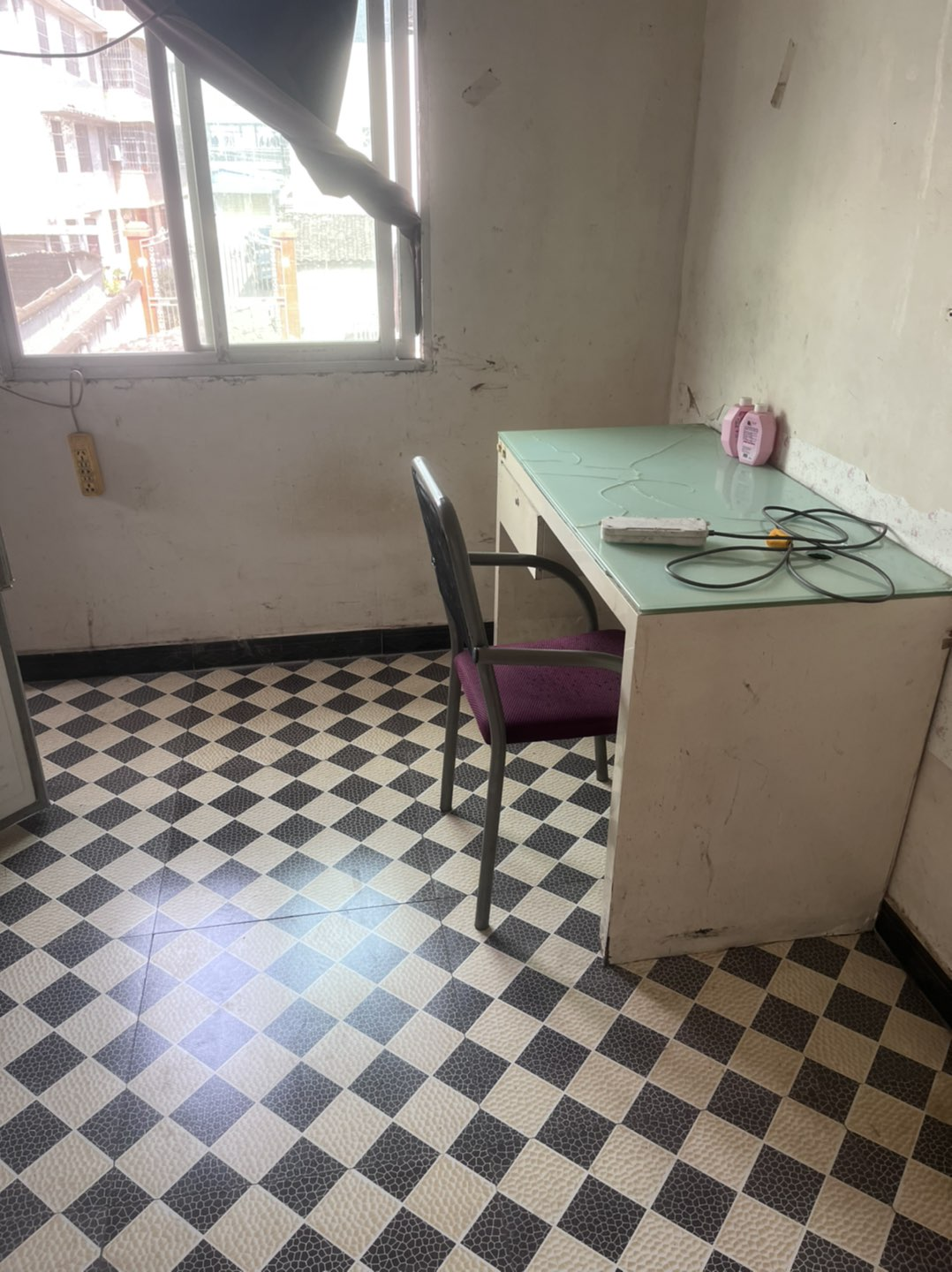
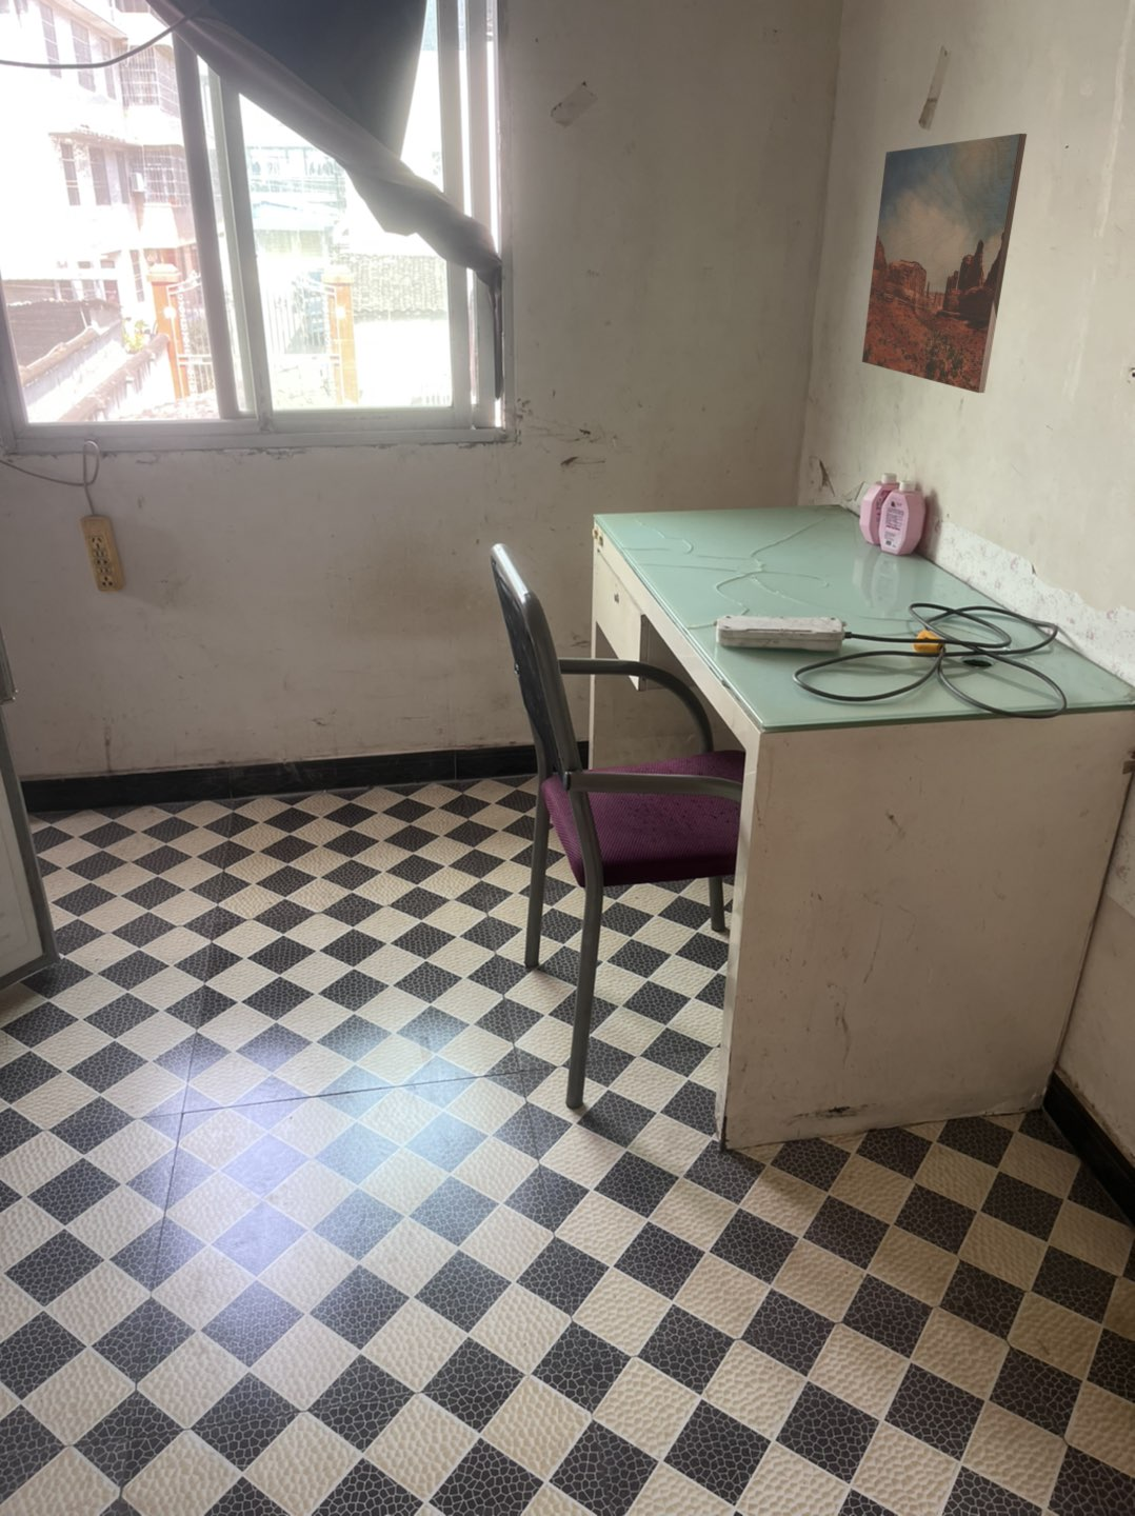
+ wall art [861,132,1028,393]
